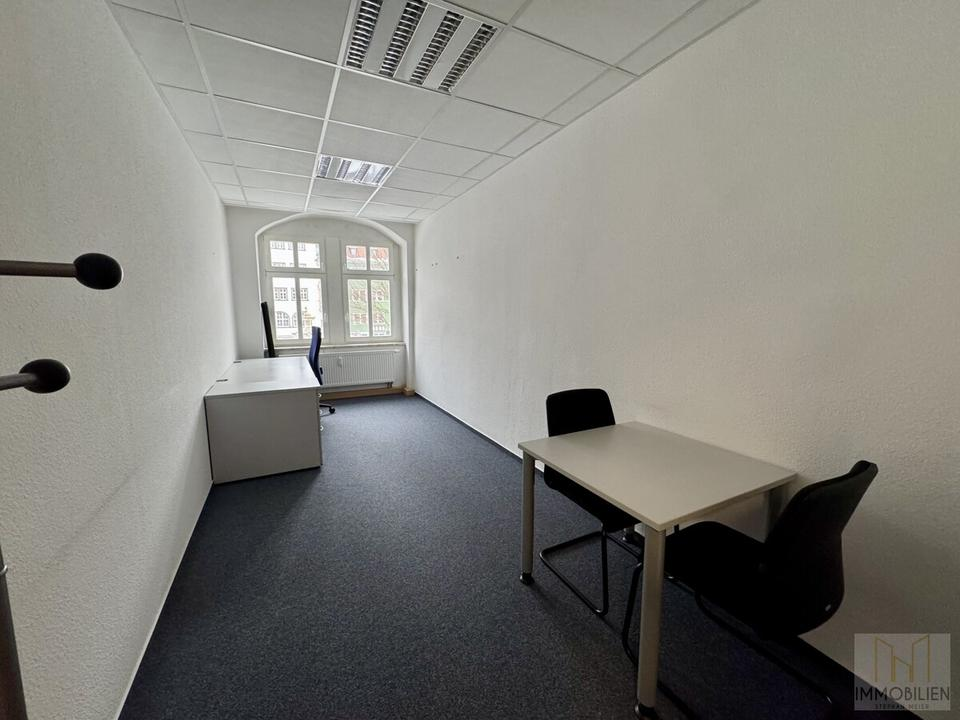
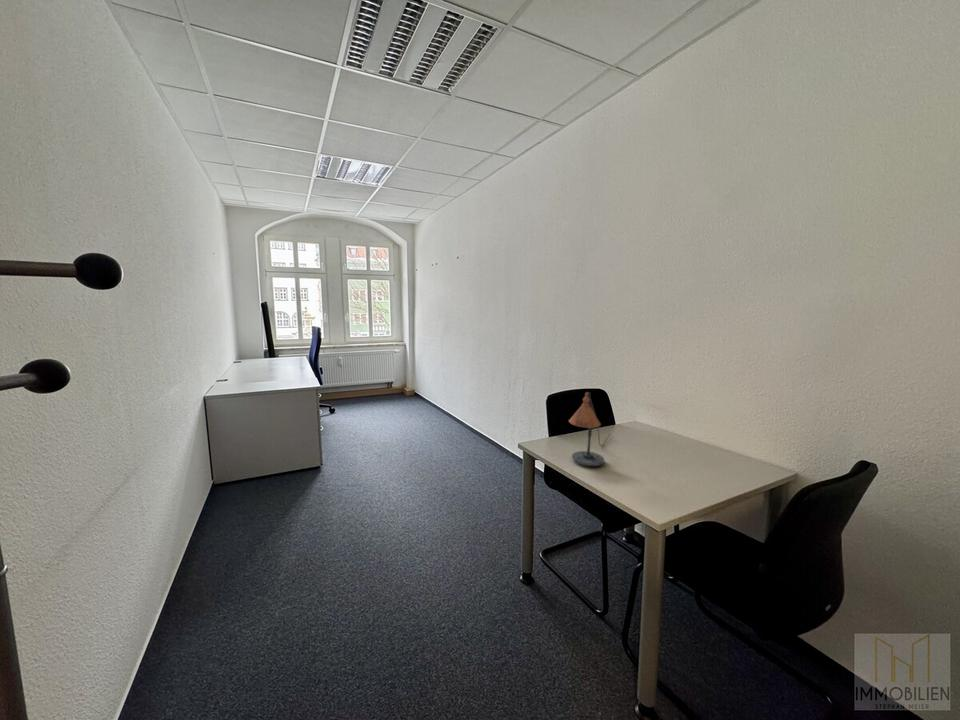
+ desk lamp [568,391,612,467]
